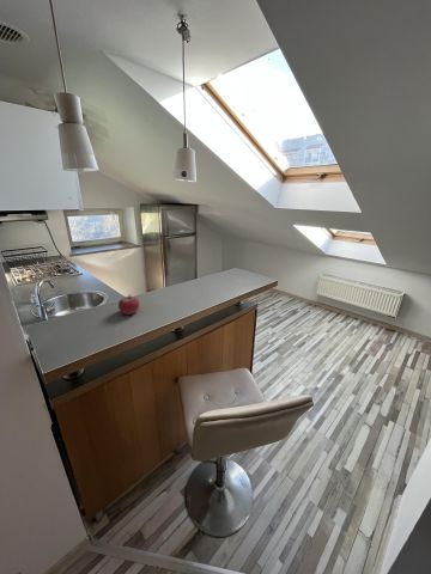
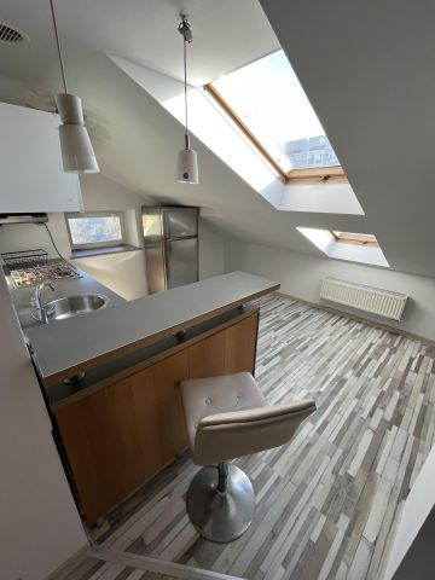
- fruit [117,293,140,316]
